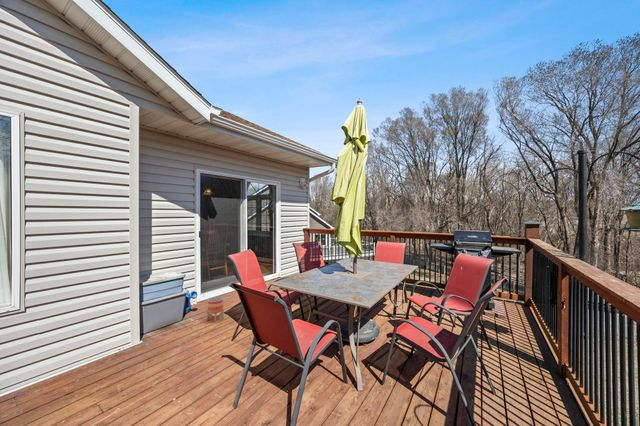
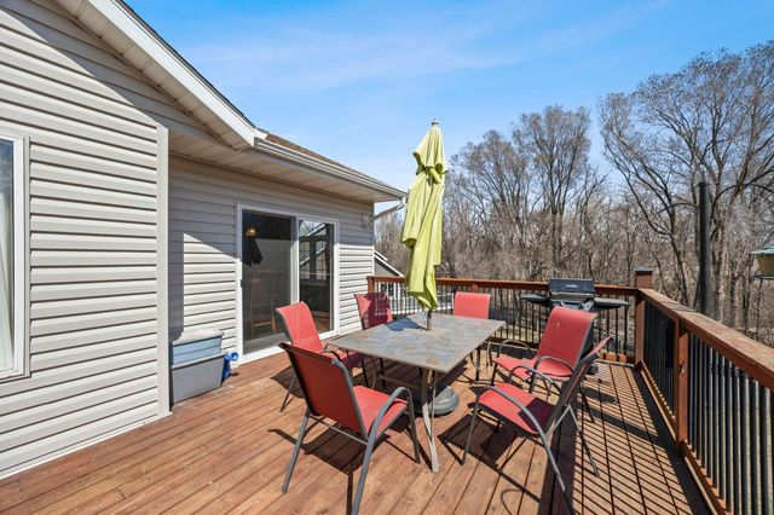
- planter [206,296,225,323]
